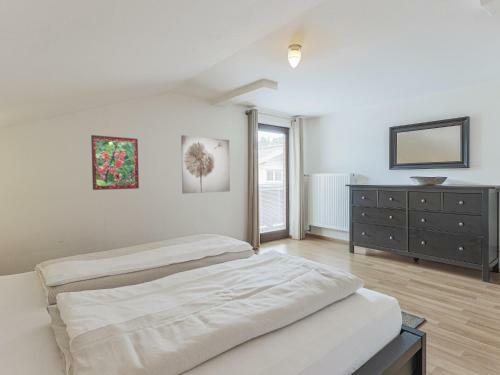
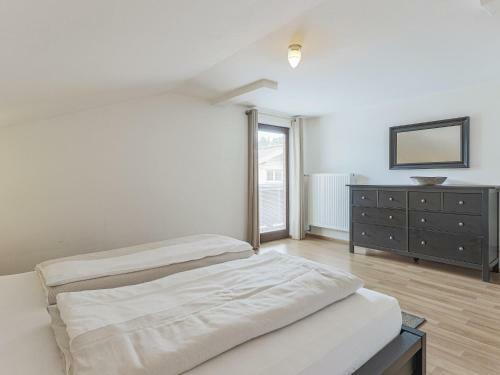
- wall art [180,134,231,194]
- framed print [90,134,140,191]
